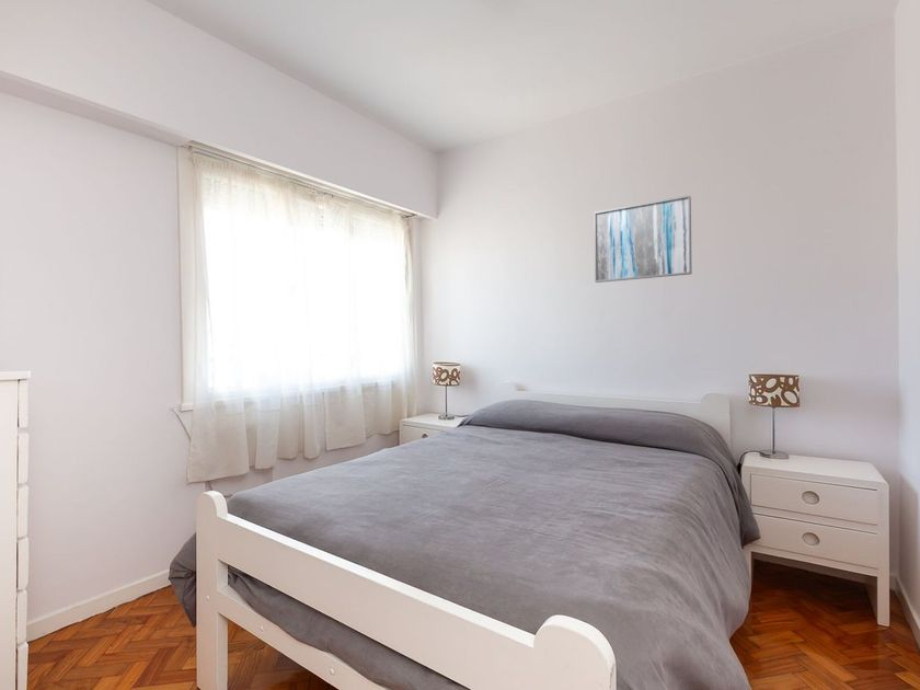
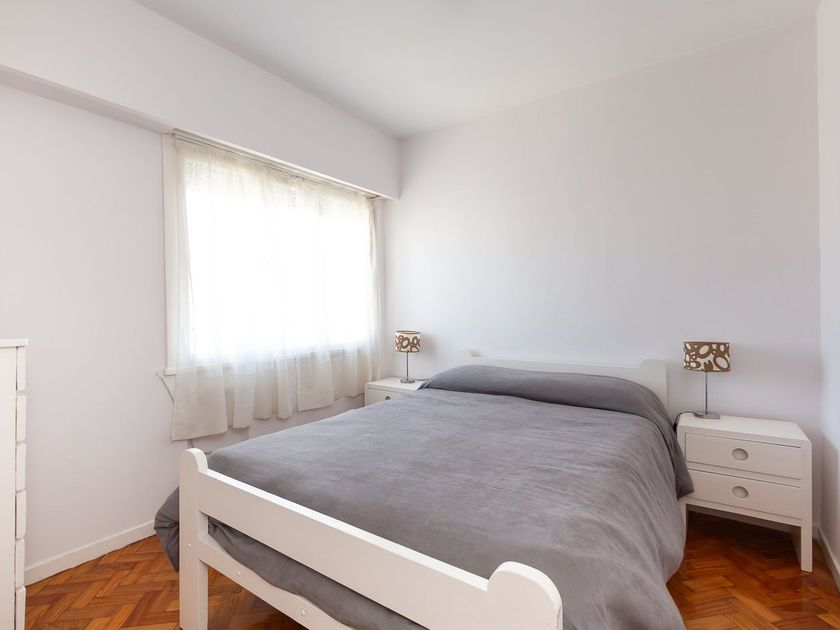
- wall art [593,194,693,284]
